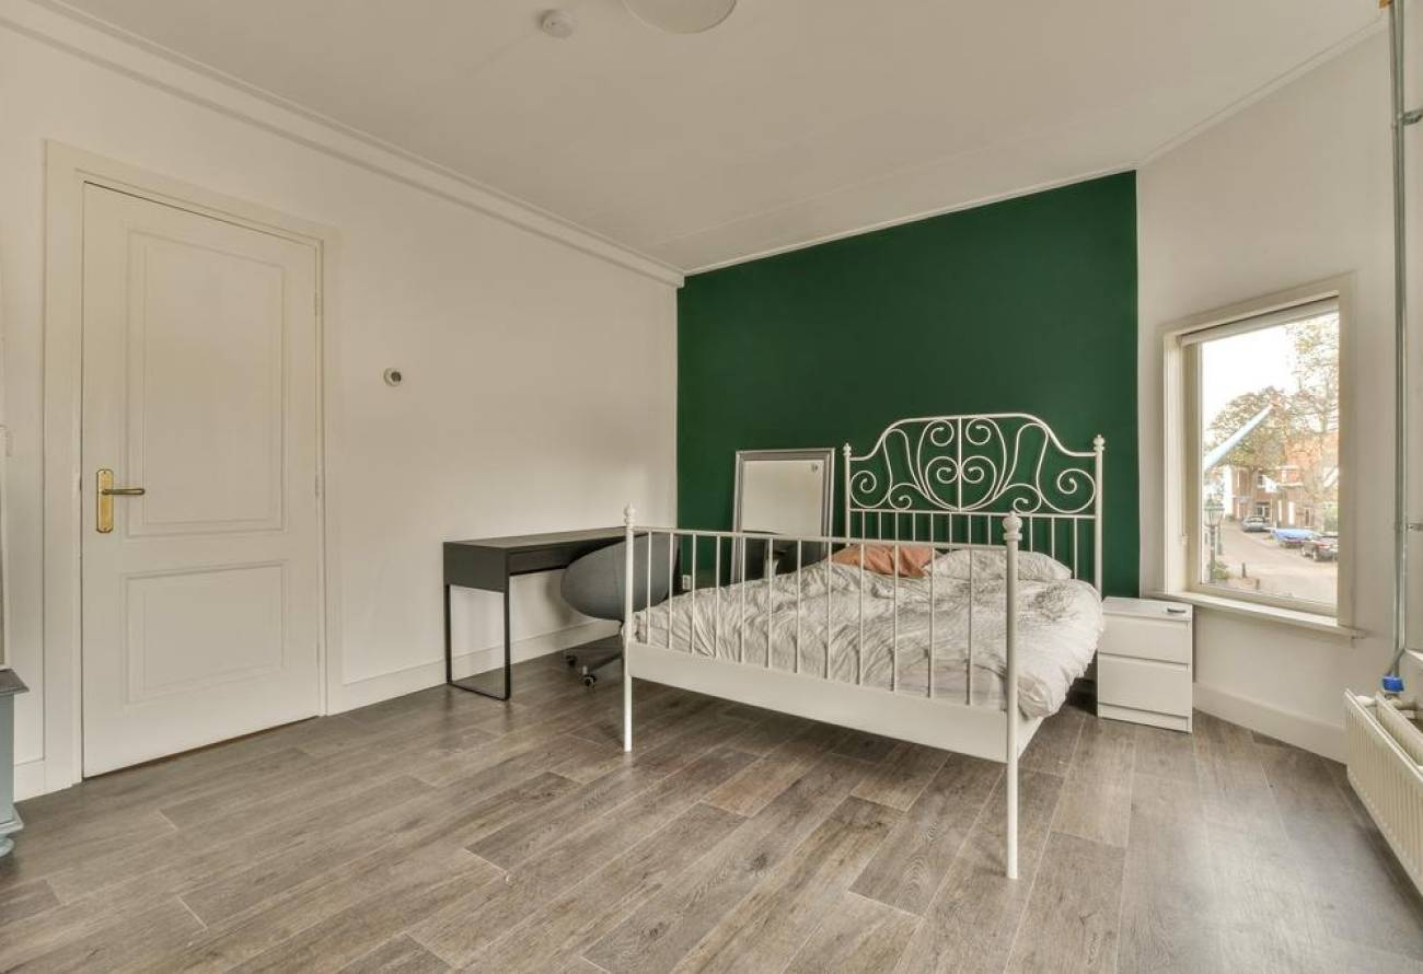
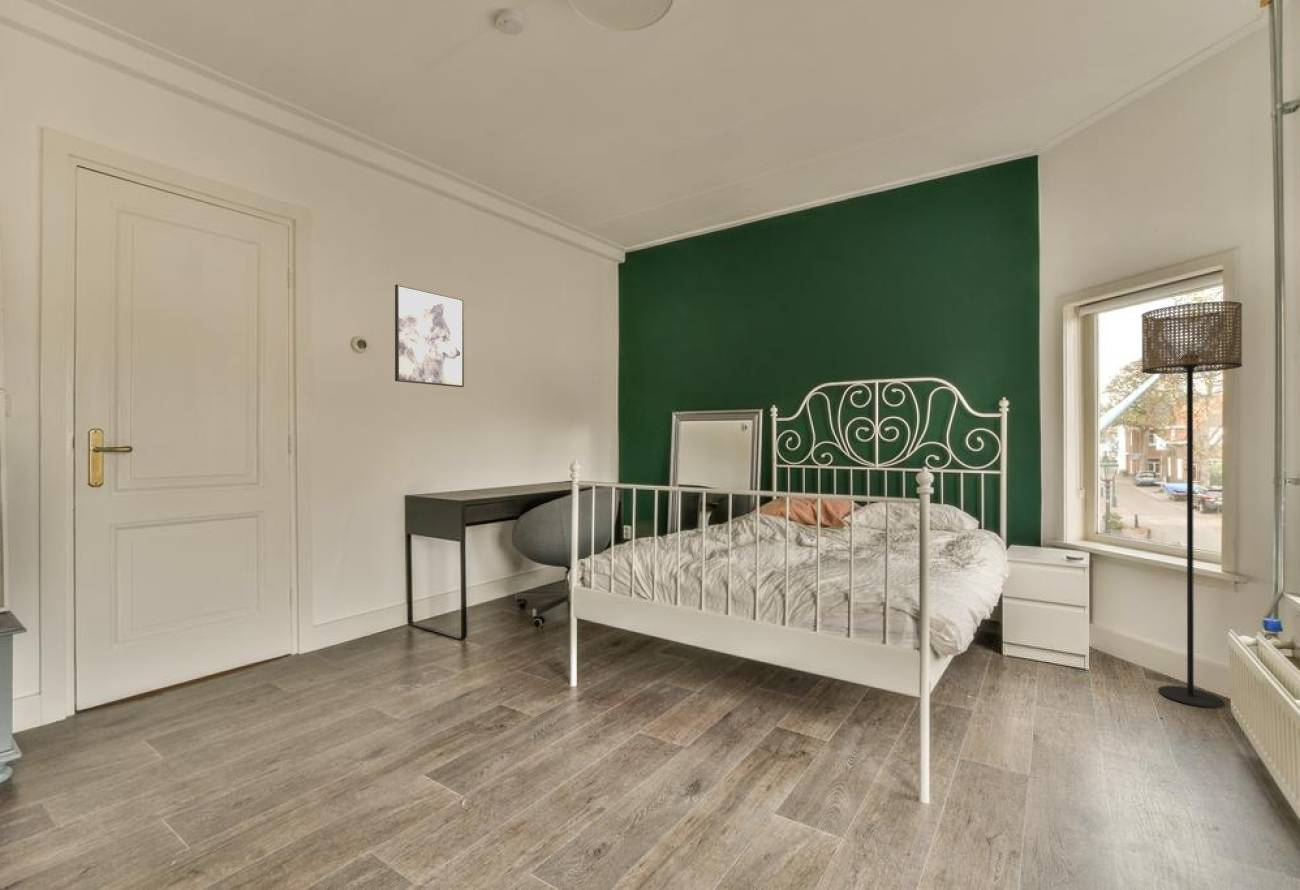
+ wall art [394,283,465,388]
+ floor lamp [1141,300,1243,709]
